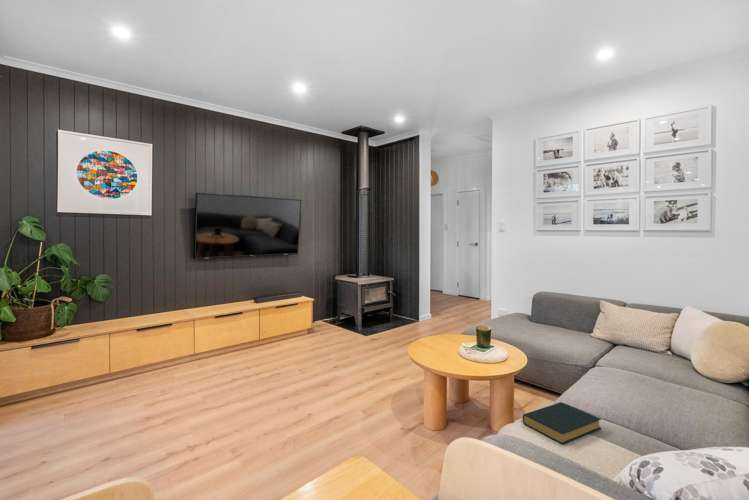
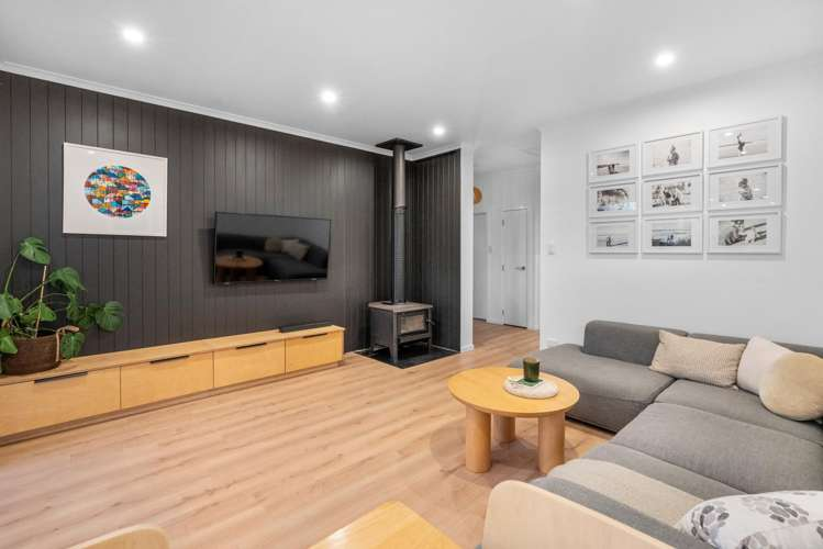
- hardback book [522,401,602,445]
